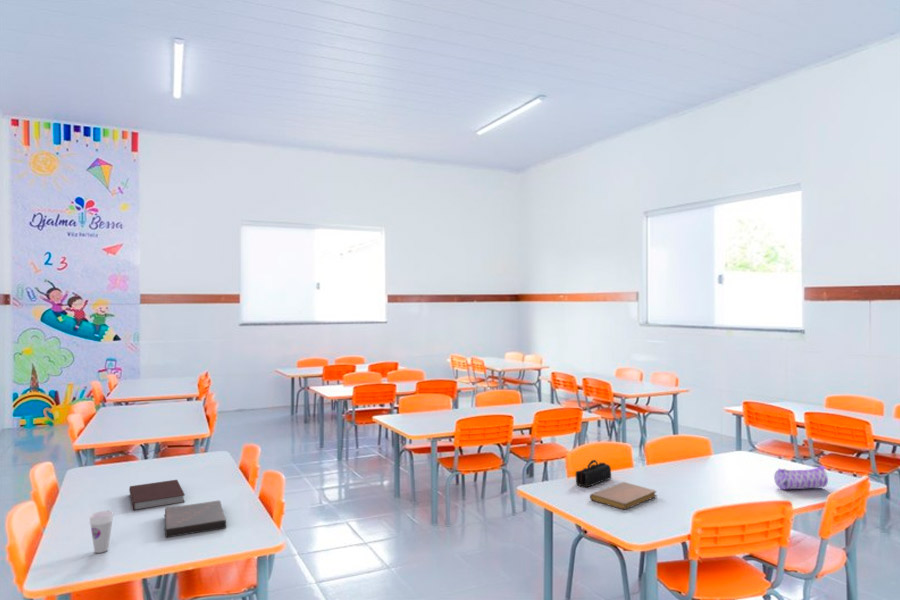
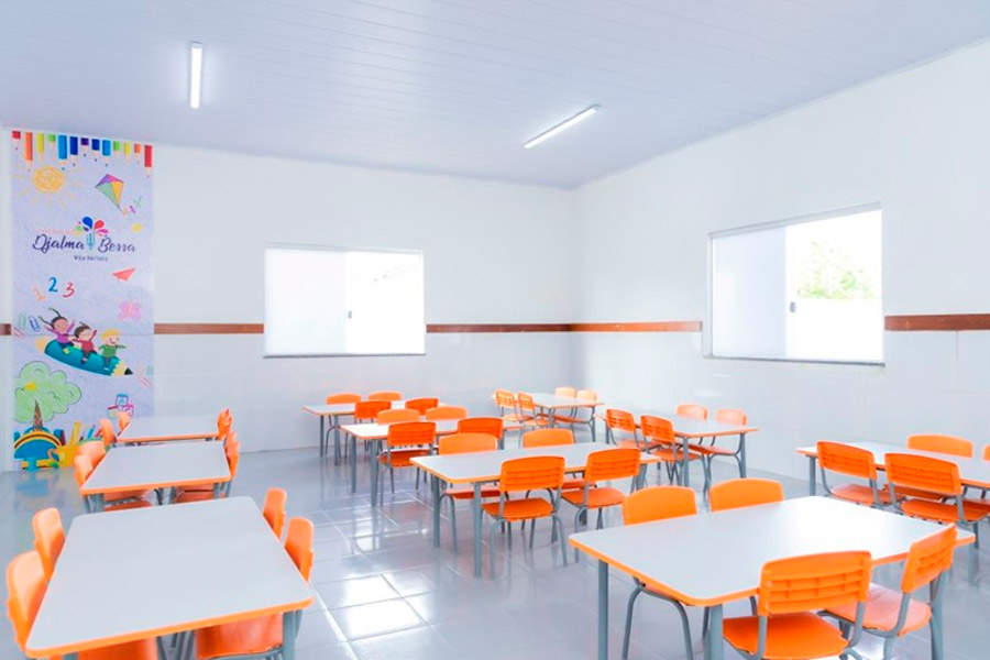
- pencil case [773,465,829,491]
- cup [88,510,114,554]
- notebook [589,481,658,511]
- notebook [128,479,186,511]
- pencil case [575,459,612,488]
- book [163,499,227,539]
